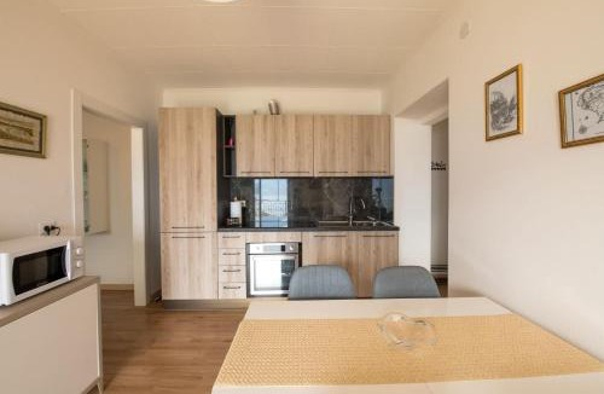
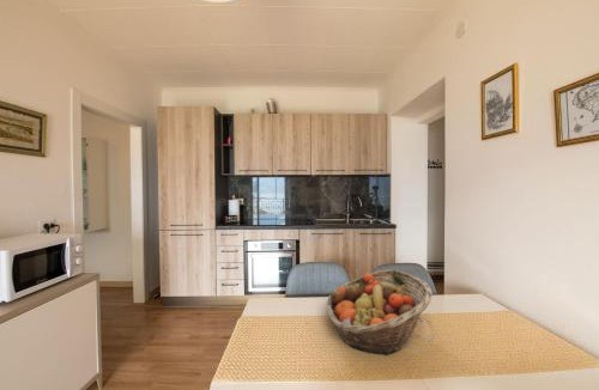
+ fruit basket [326,269,434,357]
